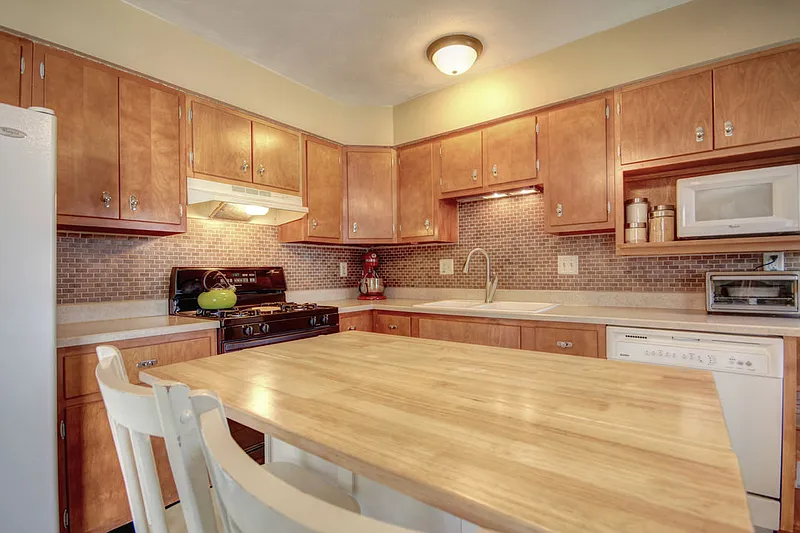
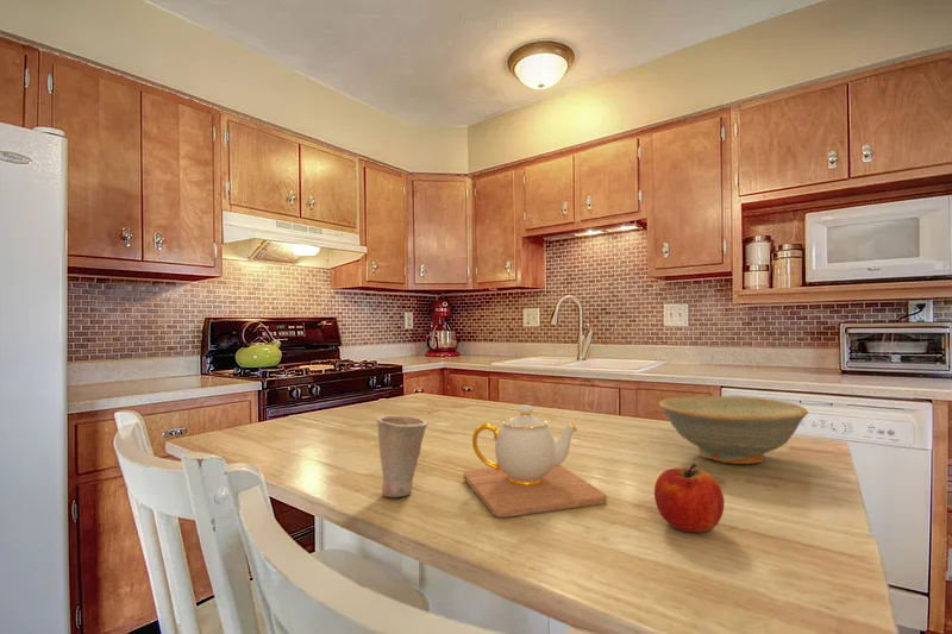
+ cup [376,414,428,498]
+ teapot [463,404,607,519]
+ dish [658,395,809,465]
+ fruit [653,463,725,534]
